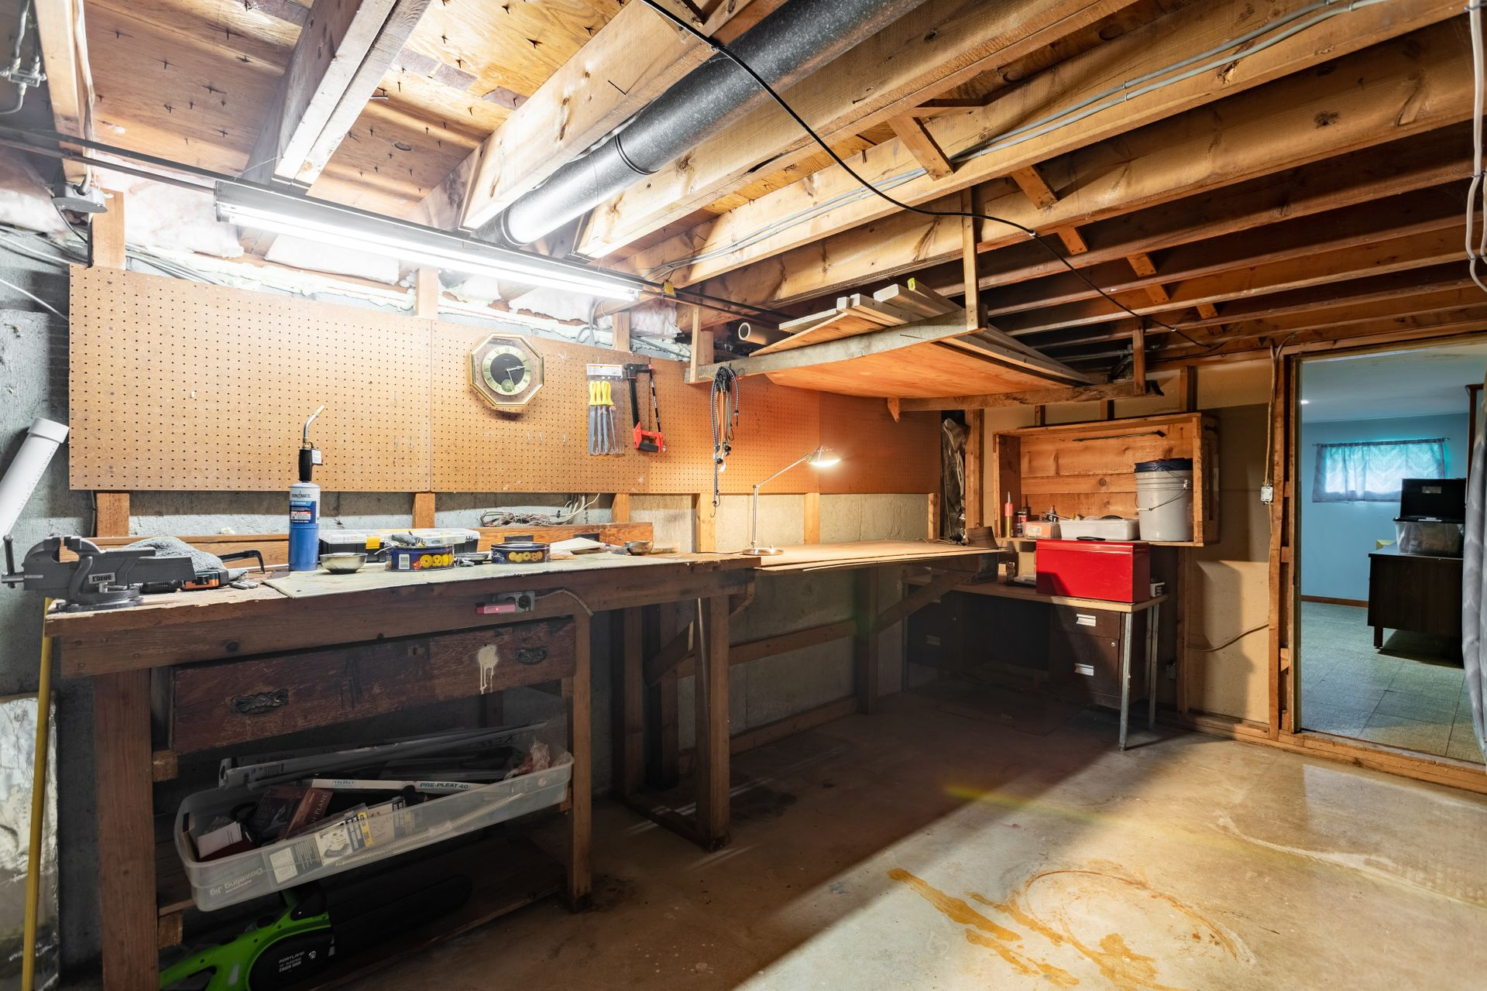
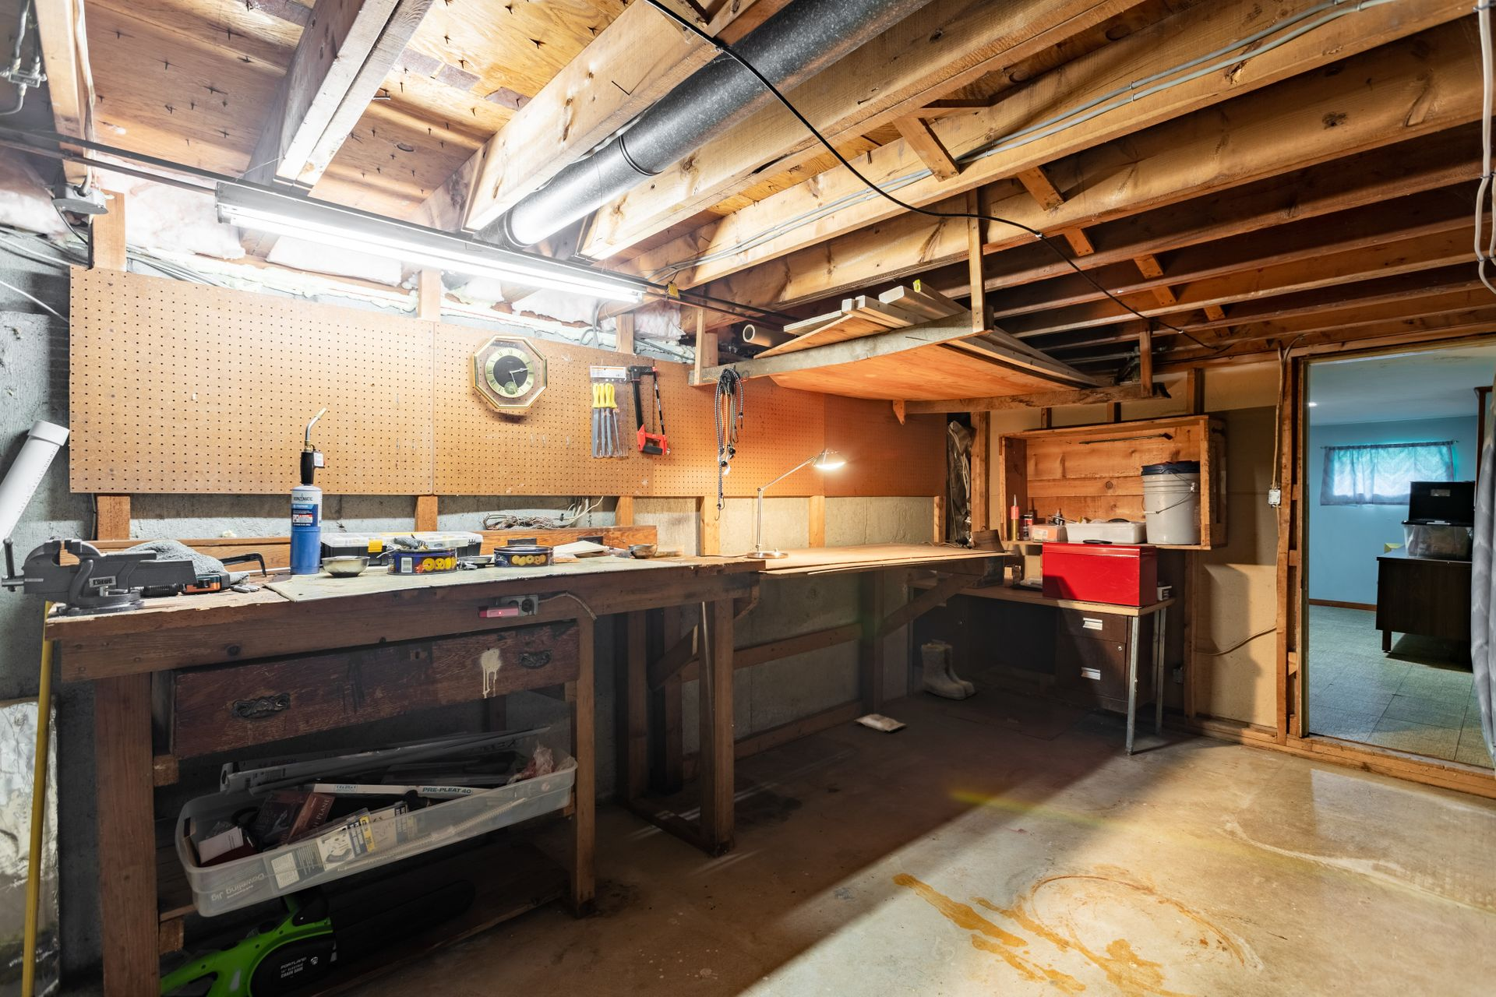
+ boots [921,642,977,701]
+ bag [854,713,906,731]
